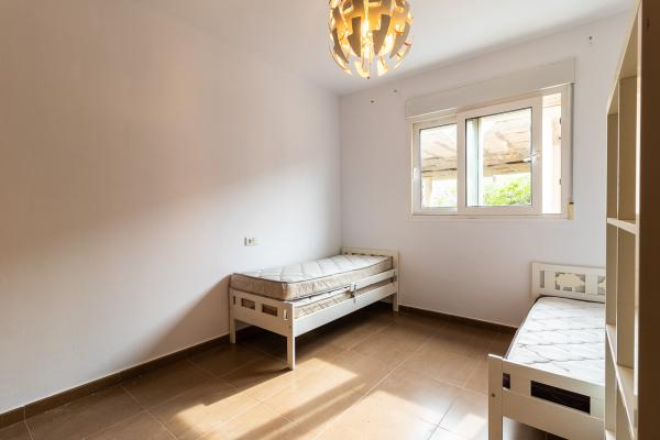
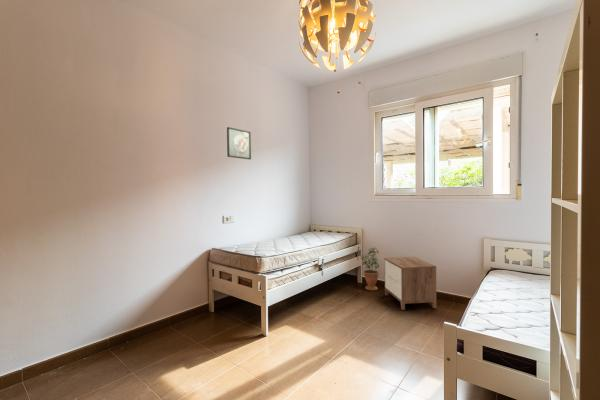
+ nightstand [384,256,437,311]
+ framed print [226,126,252,160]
+ potted plant [360,247,380,291]
